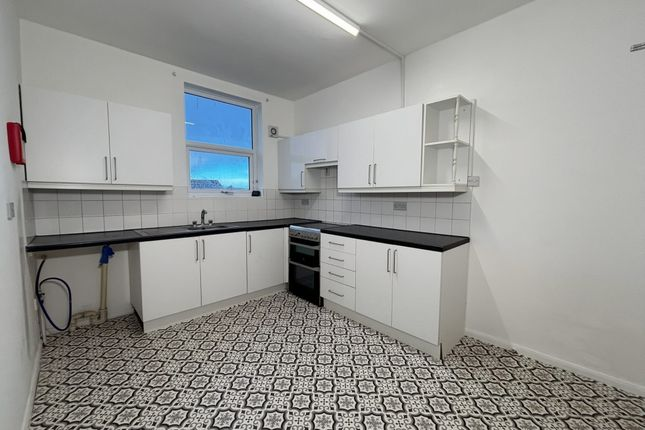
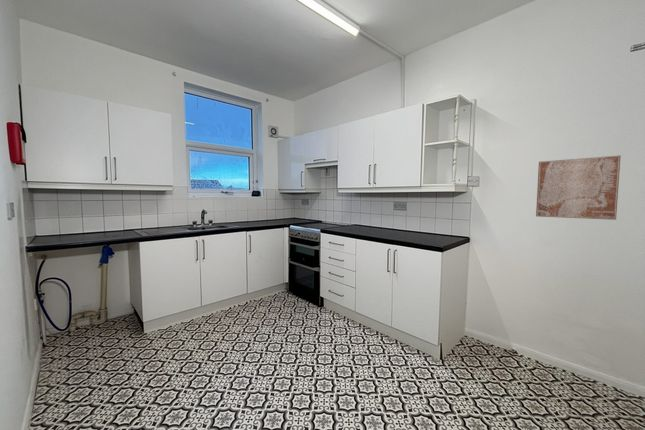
+ wall art [535,154,622,221]
